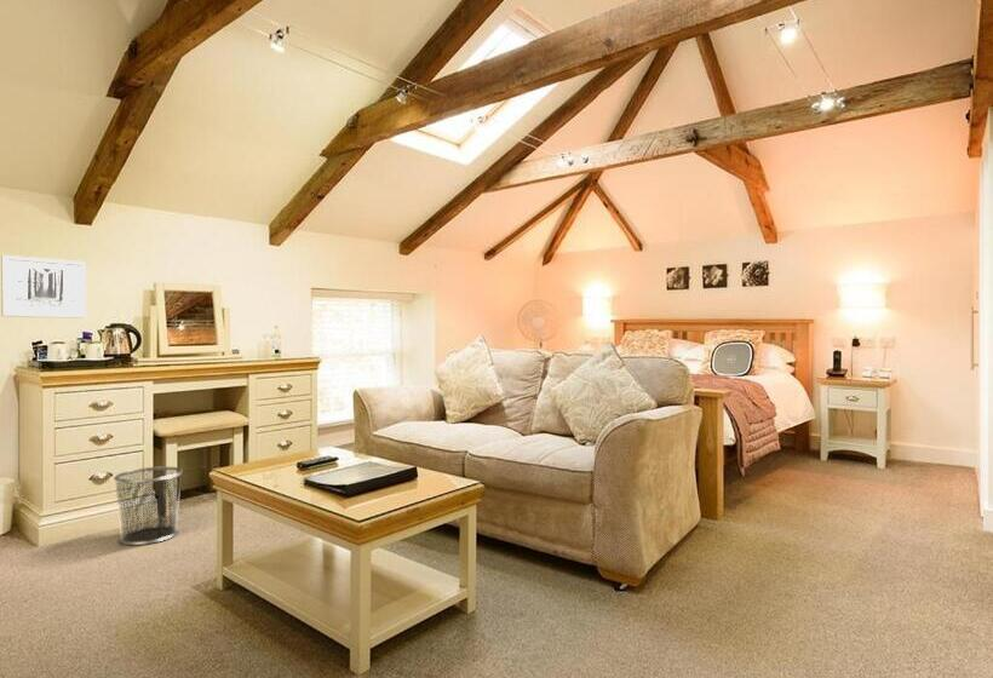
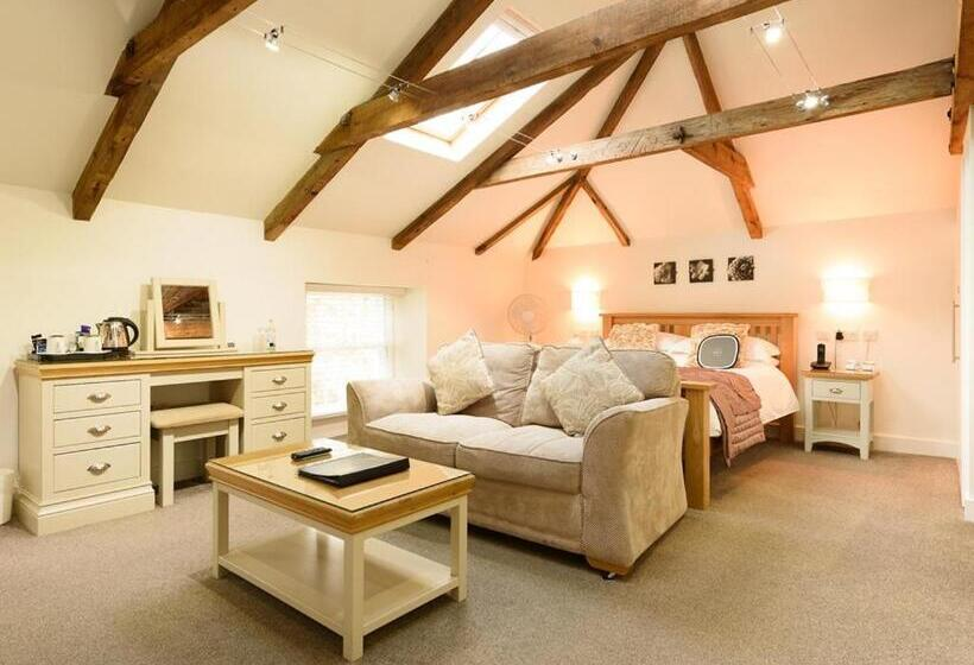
- wall art [0,254,87,320]
- waste bin [113,466,184,546]
